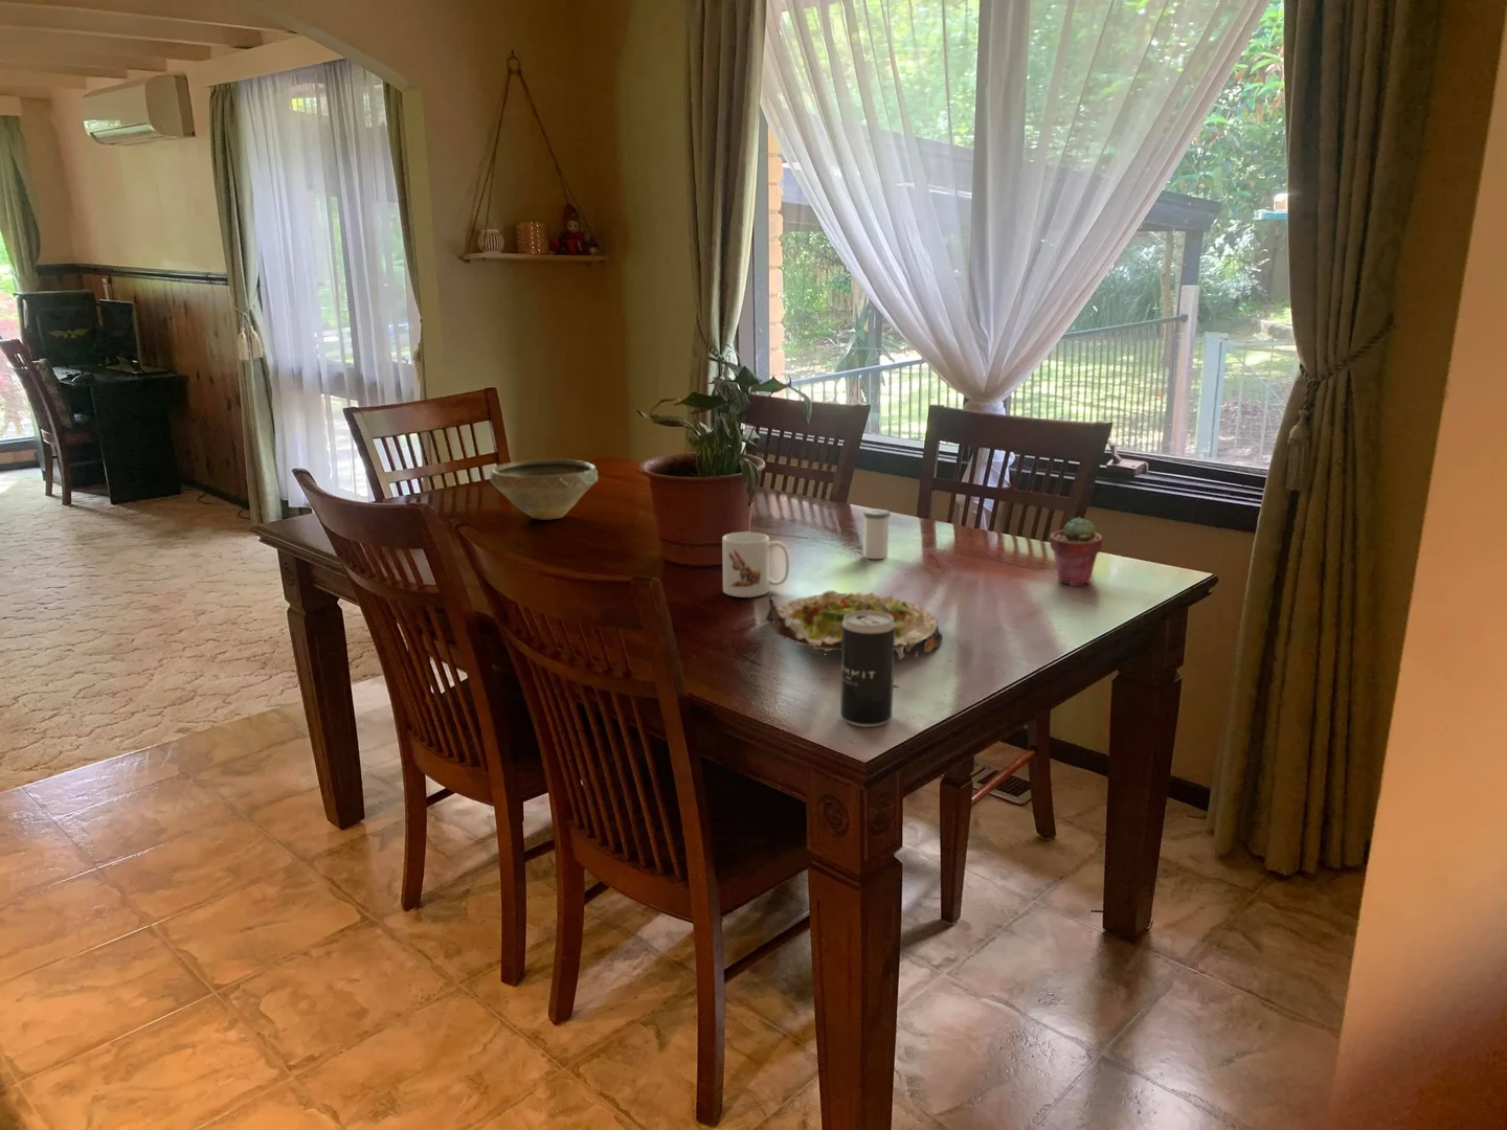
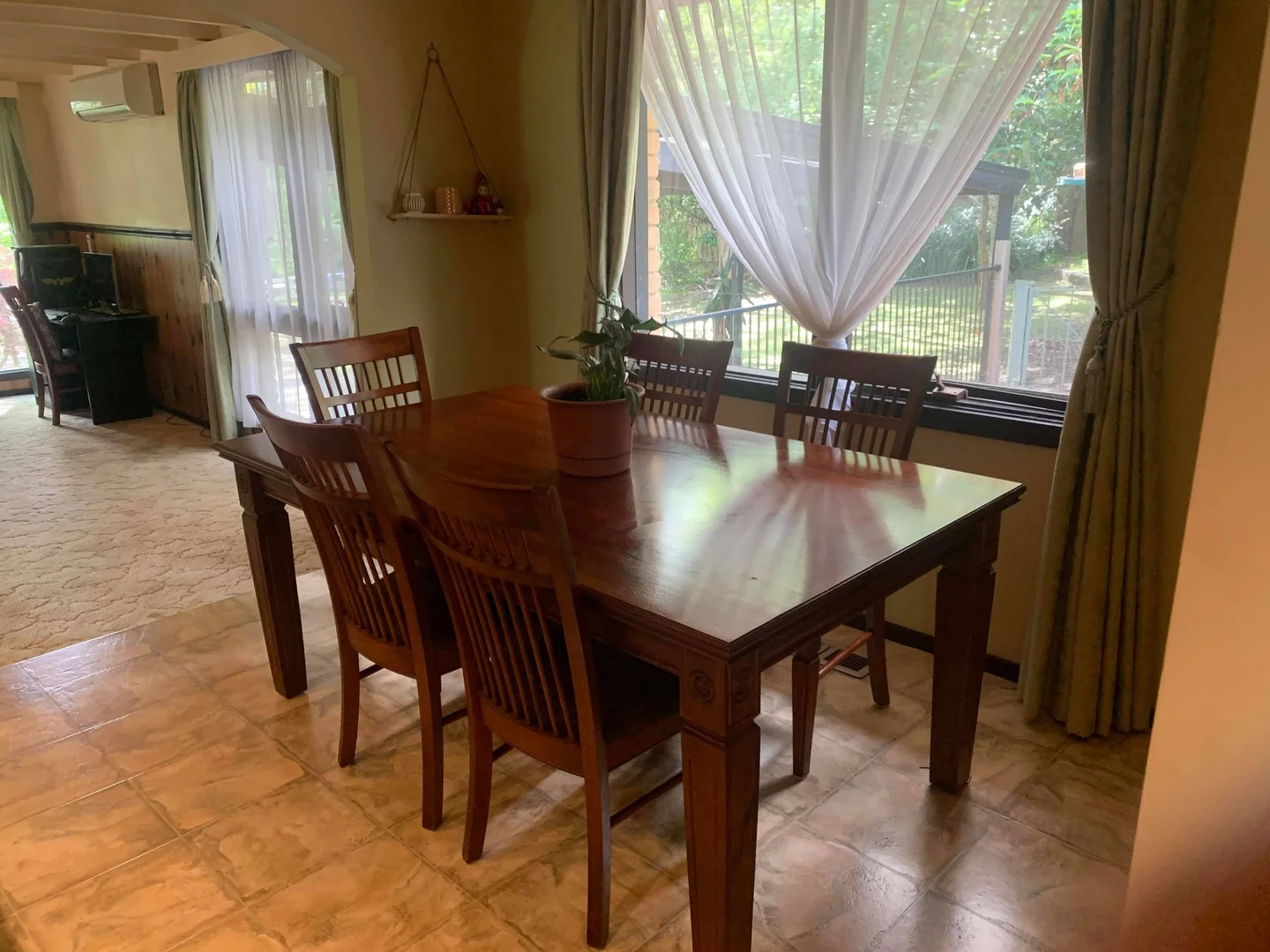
- potted succulent [1049,516,1104,586]
- bowl [489,458,599,521]
- salt shaker [863,508,891,560]
- salad plate [765,589,943,661]
- mug [721,531,790,598]
- beverage can [839,610,895,729]
